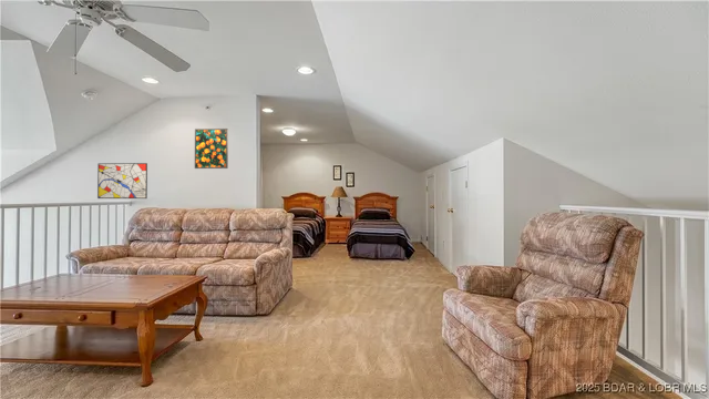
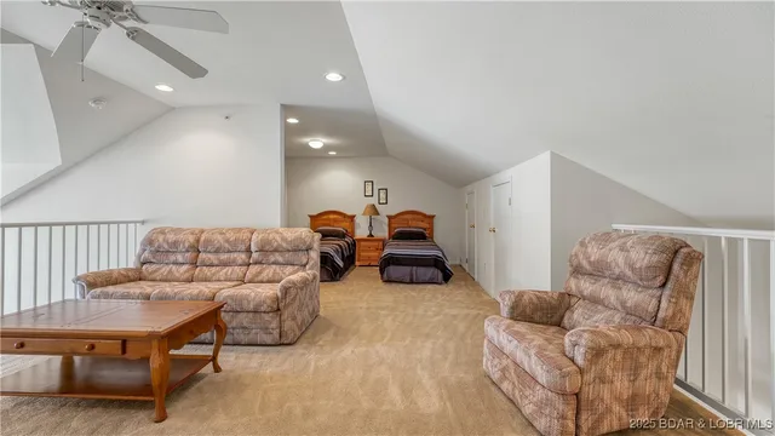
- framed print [194,127,229,170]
- wall art [96,162,148,200]
